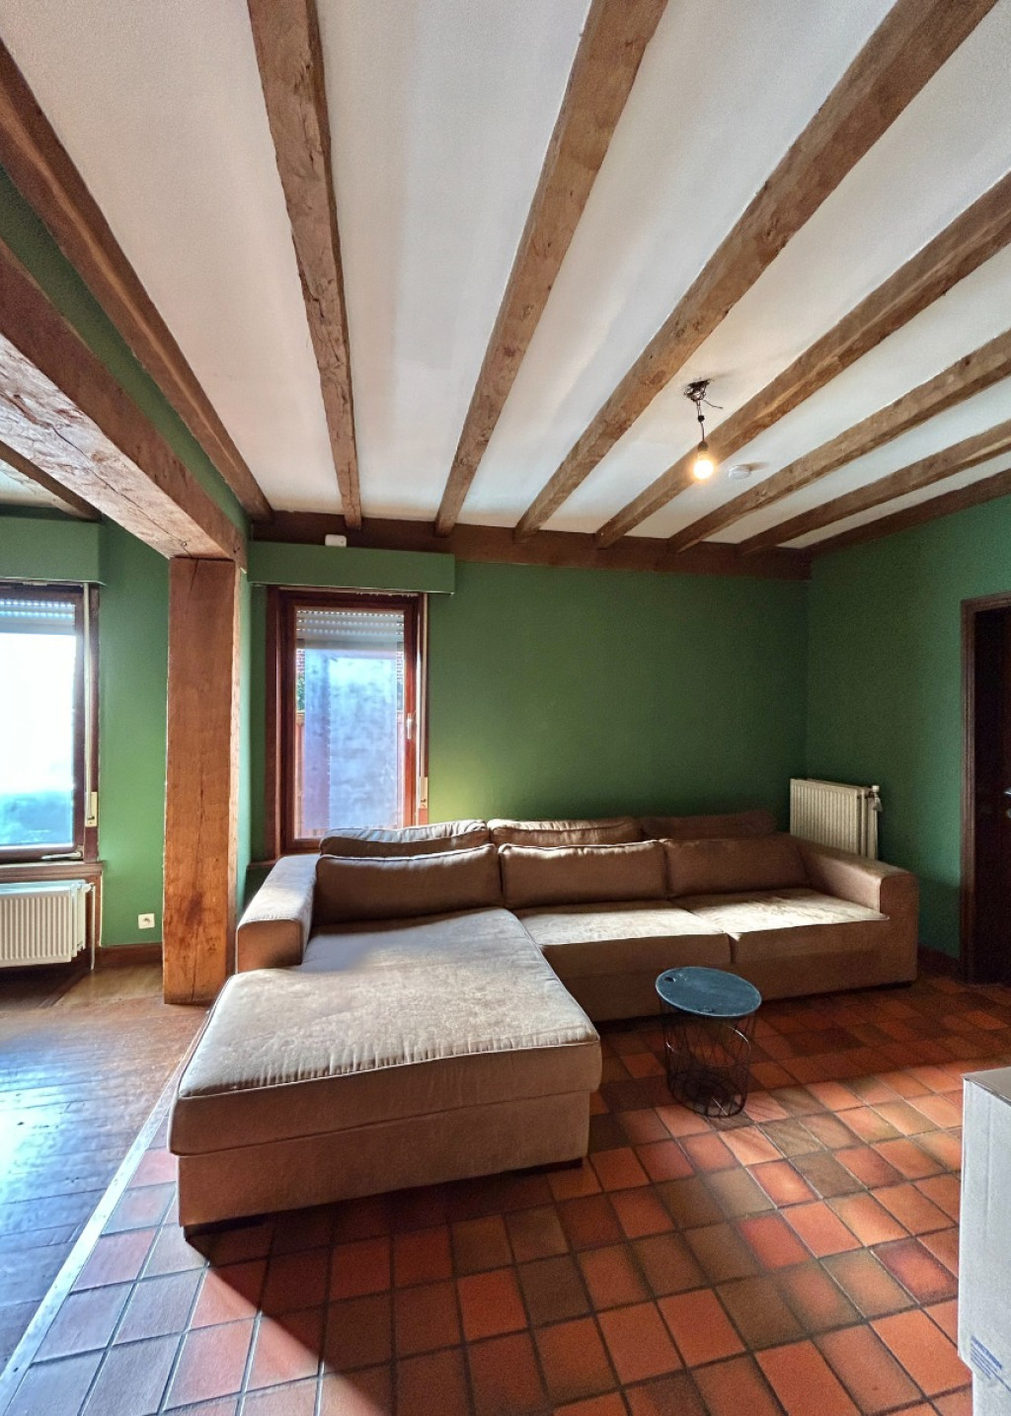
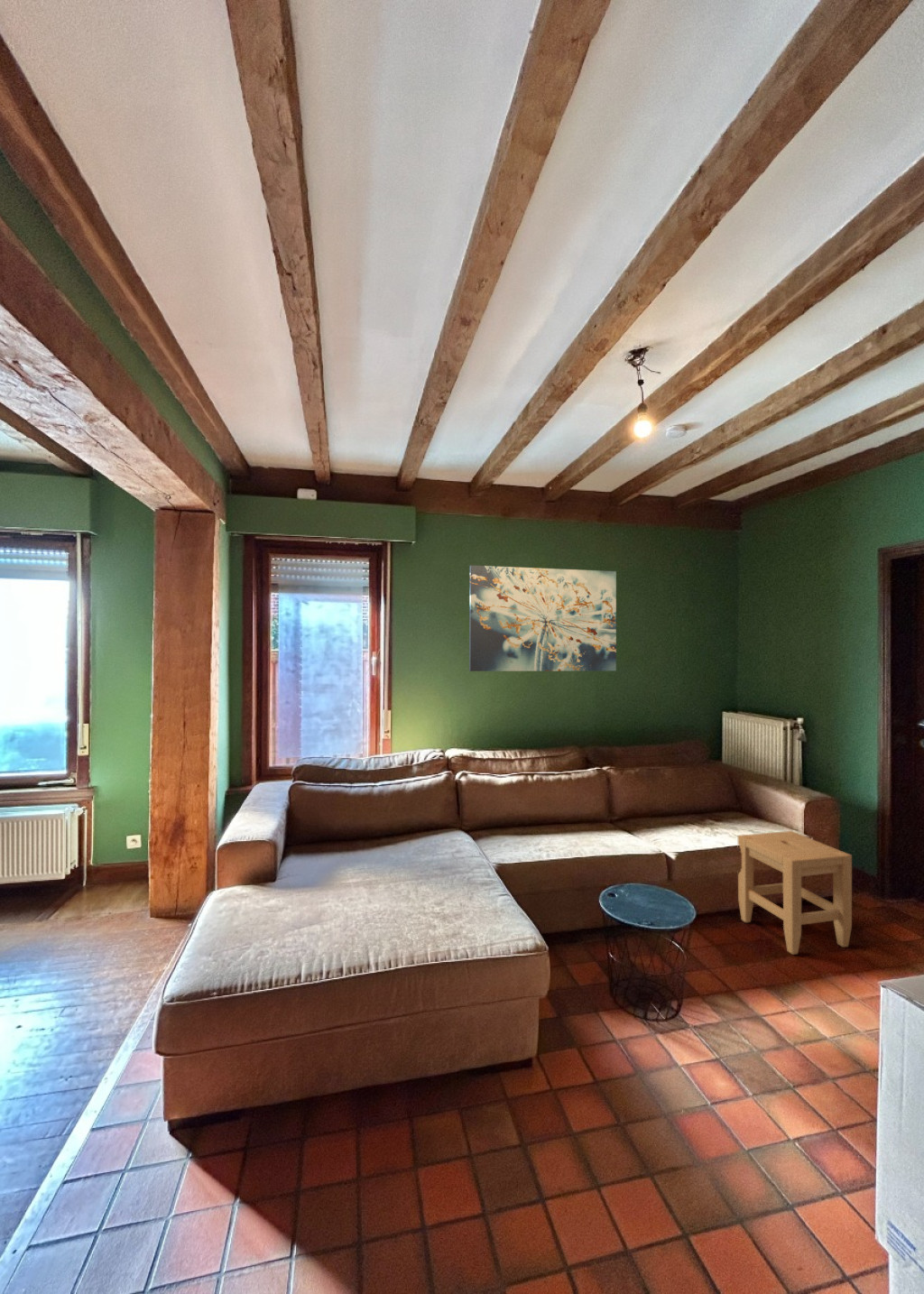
+ stool [737,830,853,956]
+ wall art [468,565,617,672]
